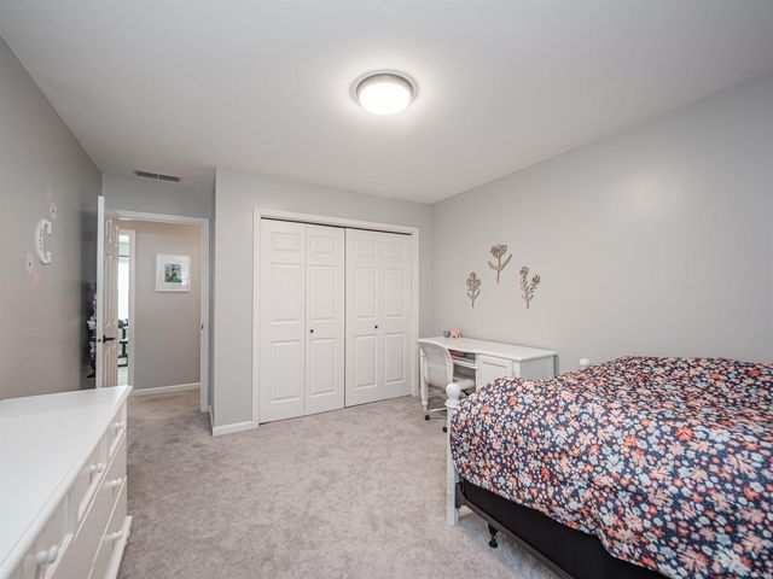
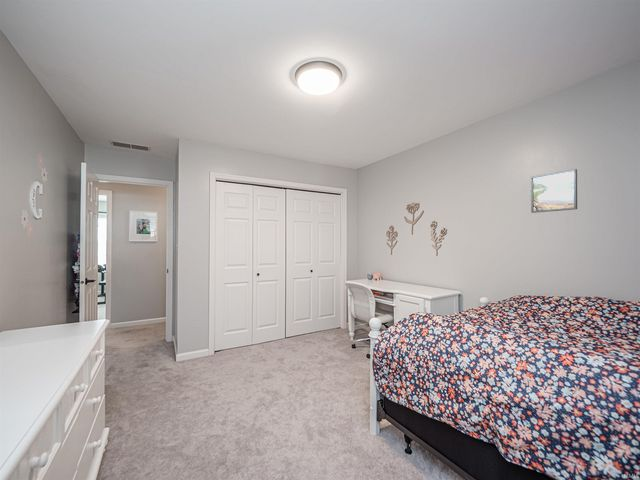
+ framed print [530,168,578,214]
